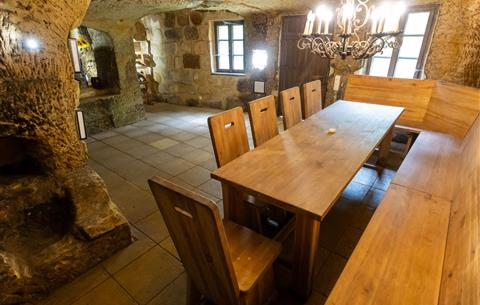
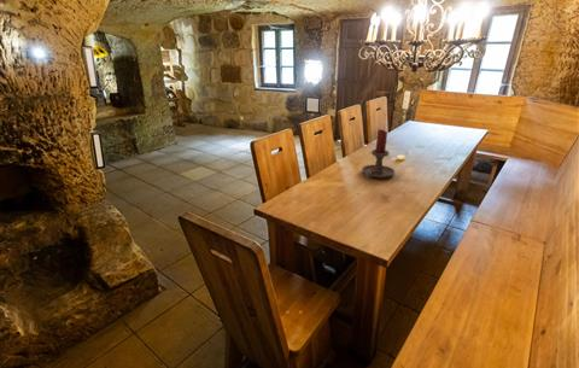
+ candle holder [361,128,396,180]
